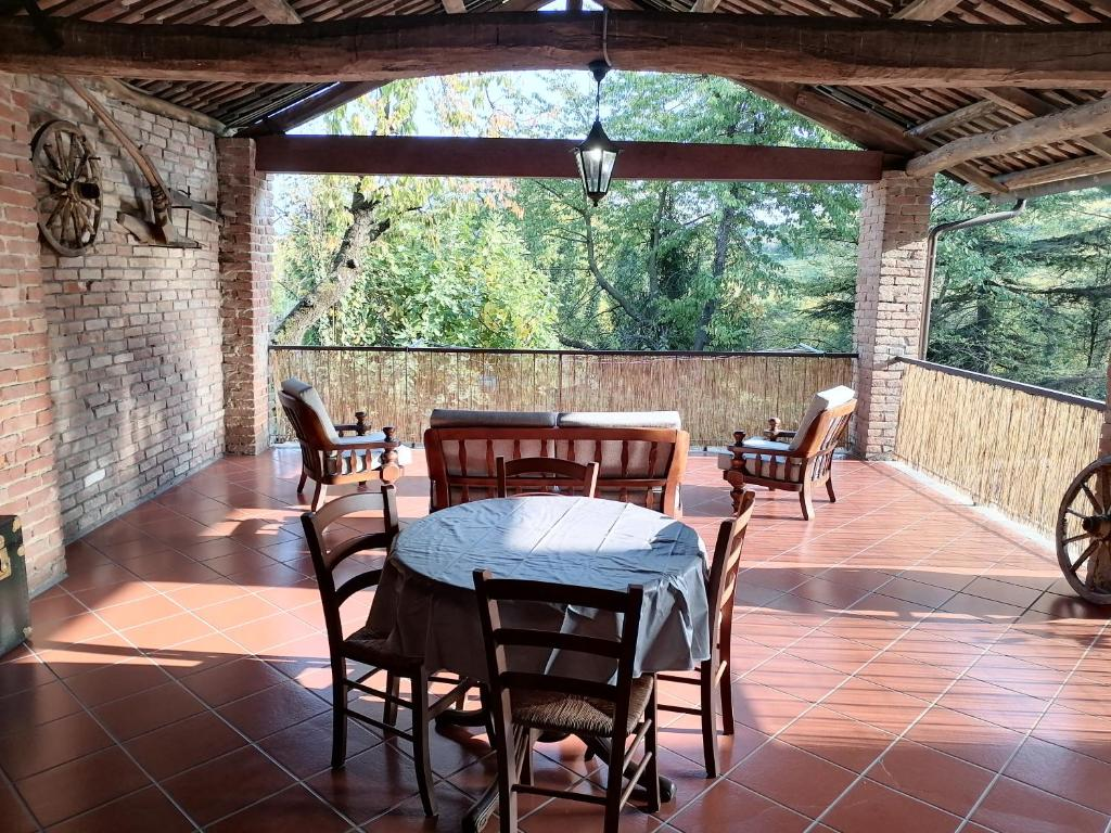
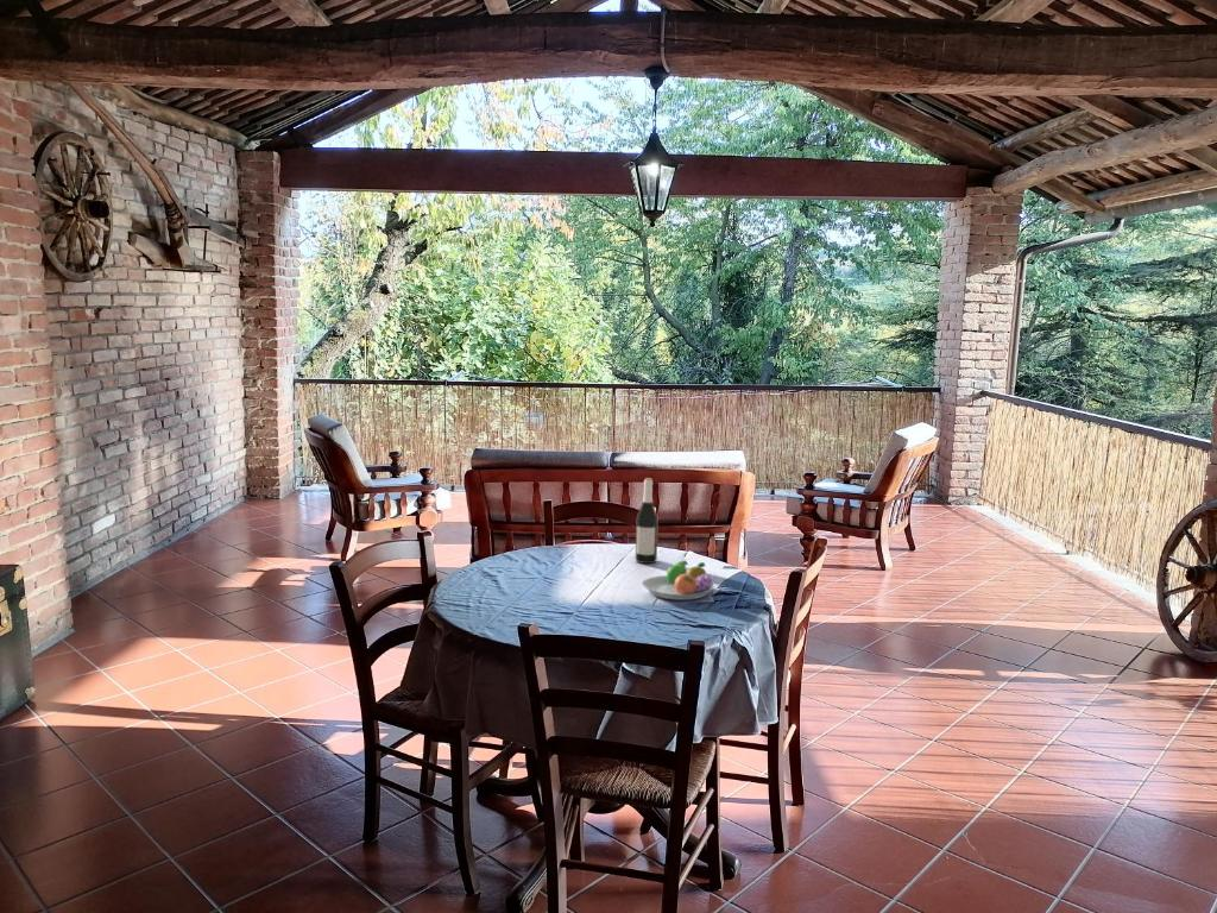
+ fruit bowl [641,559,715,600]
+ wine bottle [635,477,660,565]
